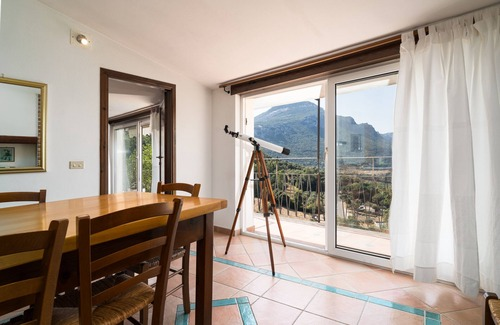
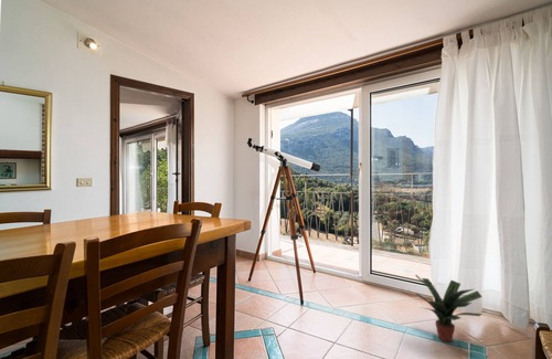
+ potted plant [414,274,484,344]
